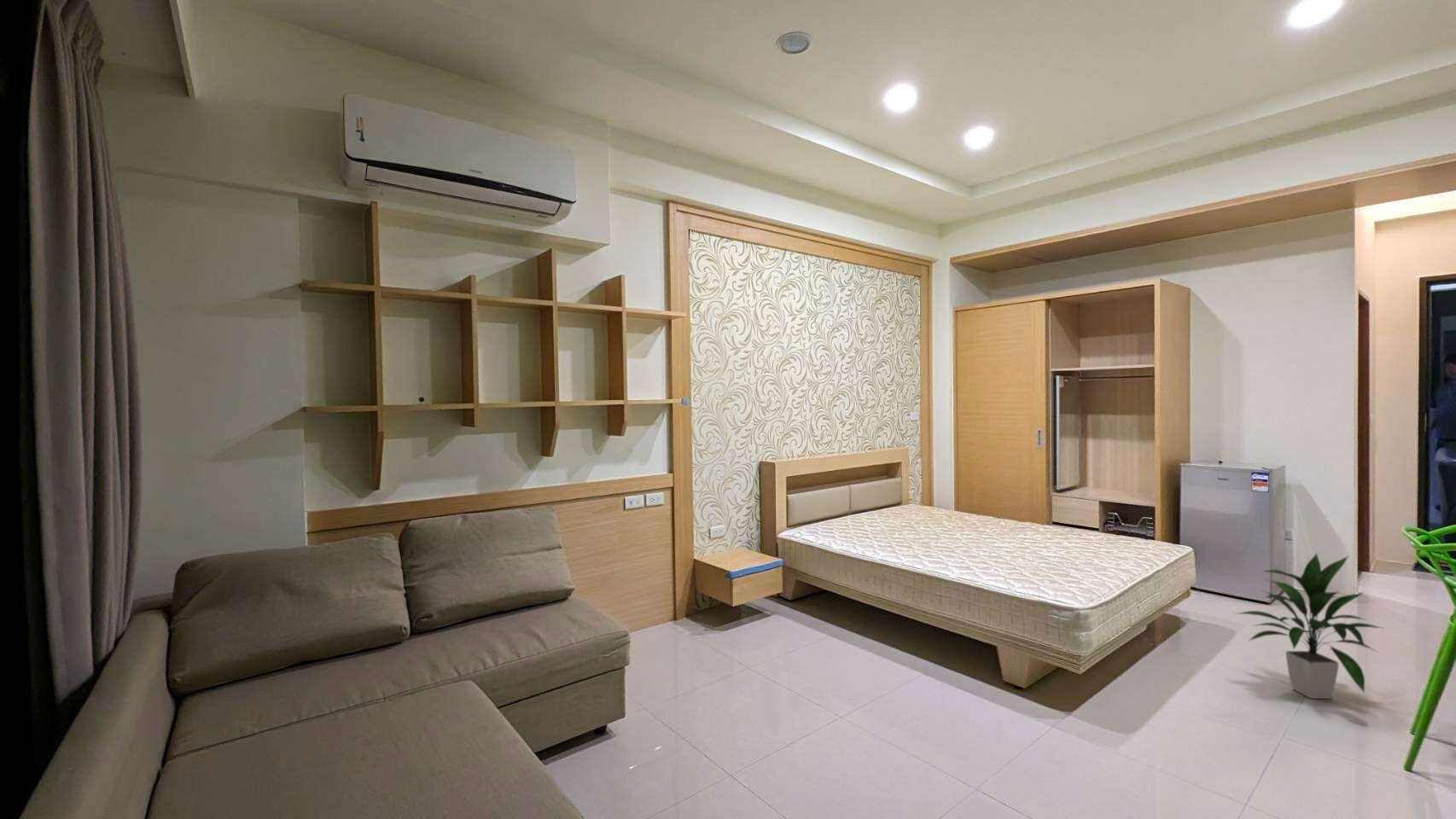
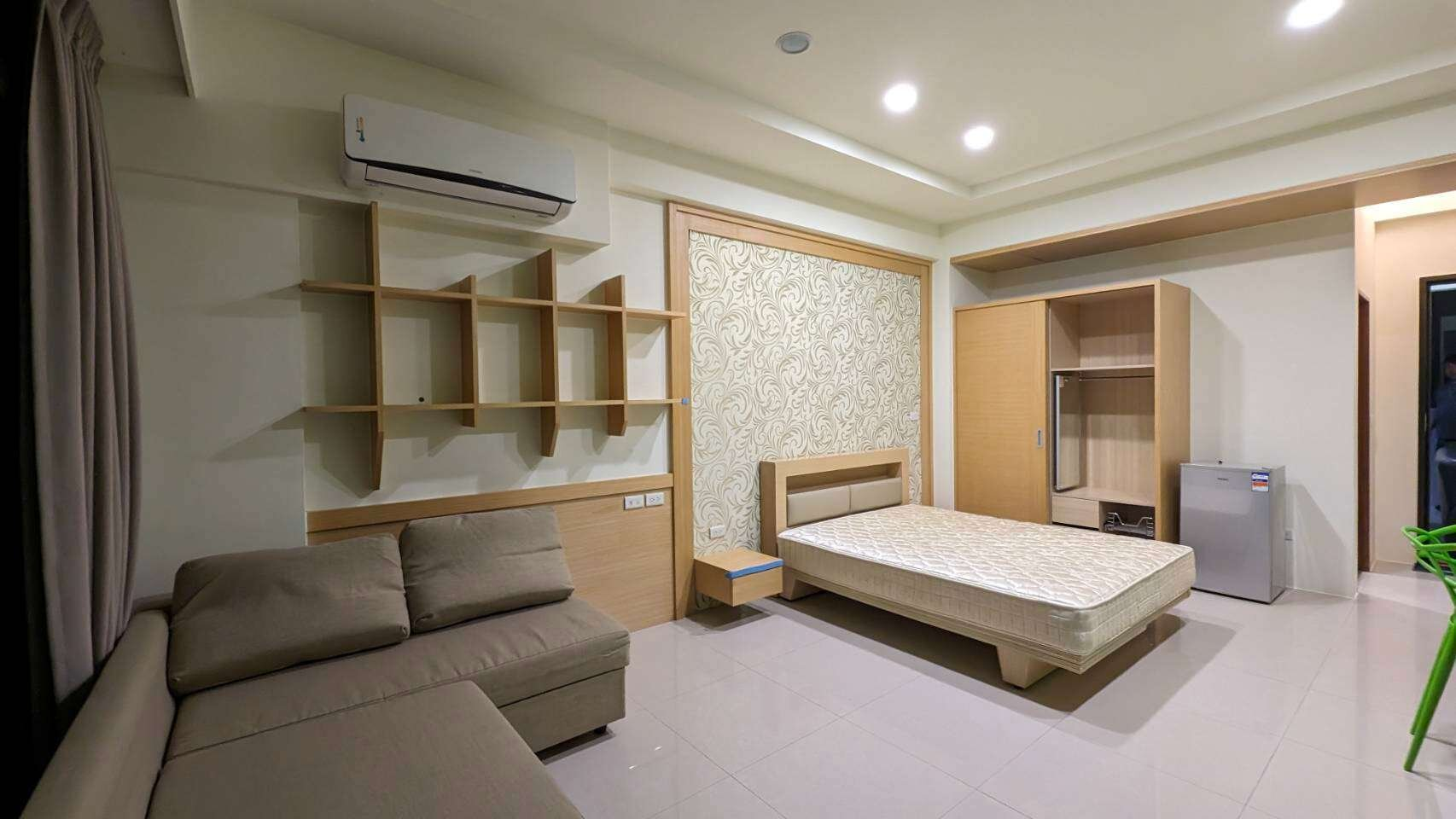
- indoor plant [1232,553,1383,700]
